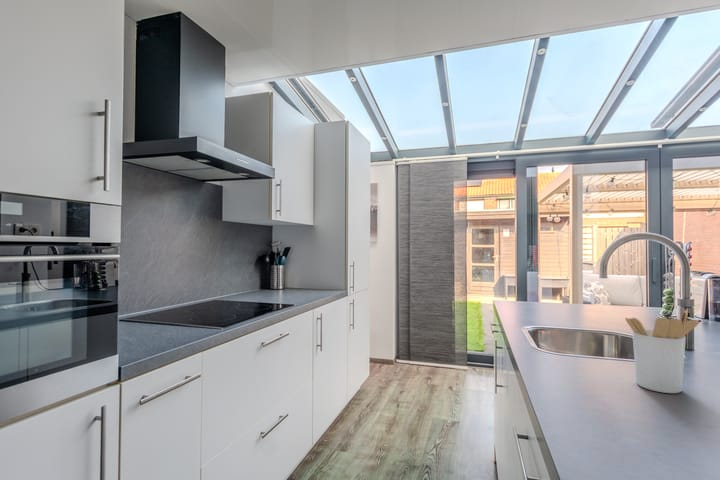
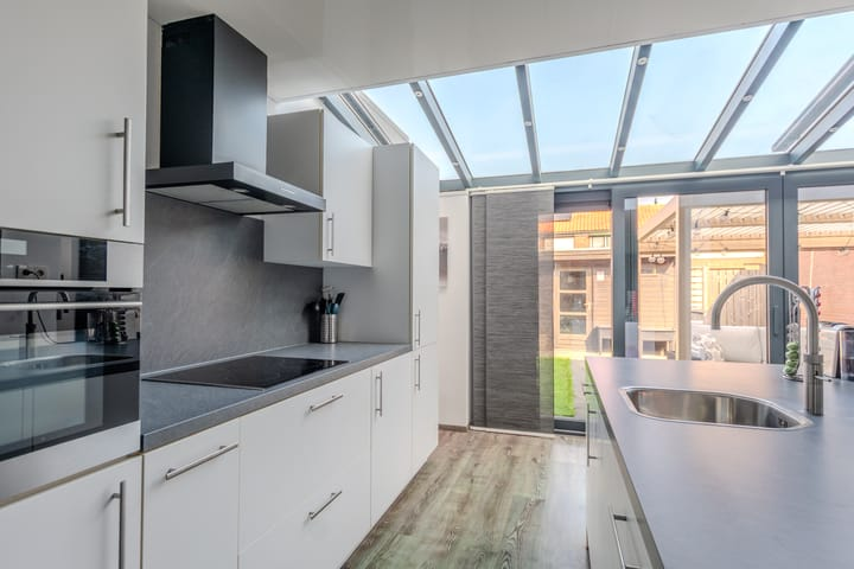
- utensil holder [624,309,700,394]
